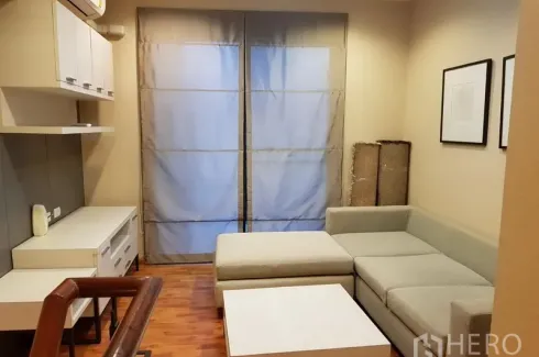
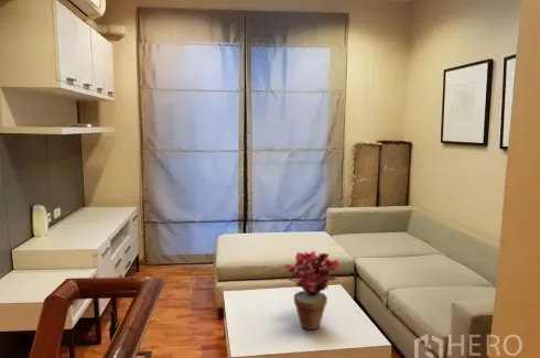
+ potted plant [283,250,342,330]
